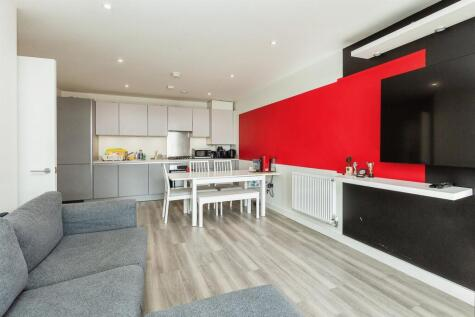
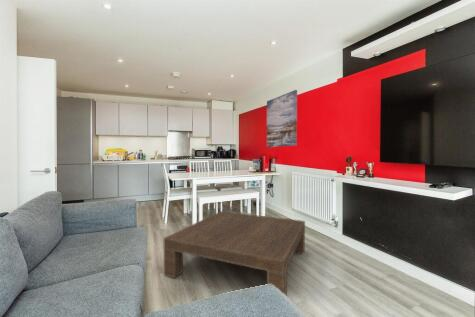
+ coffee table [163,210,306,297]
+ wall art [266,89,298,148]
